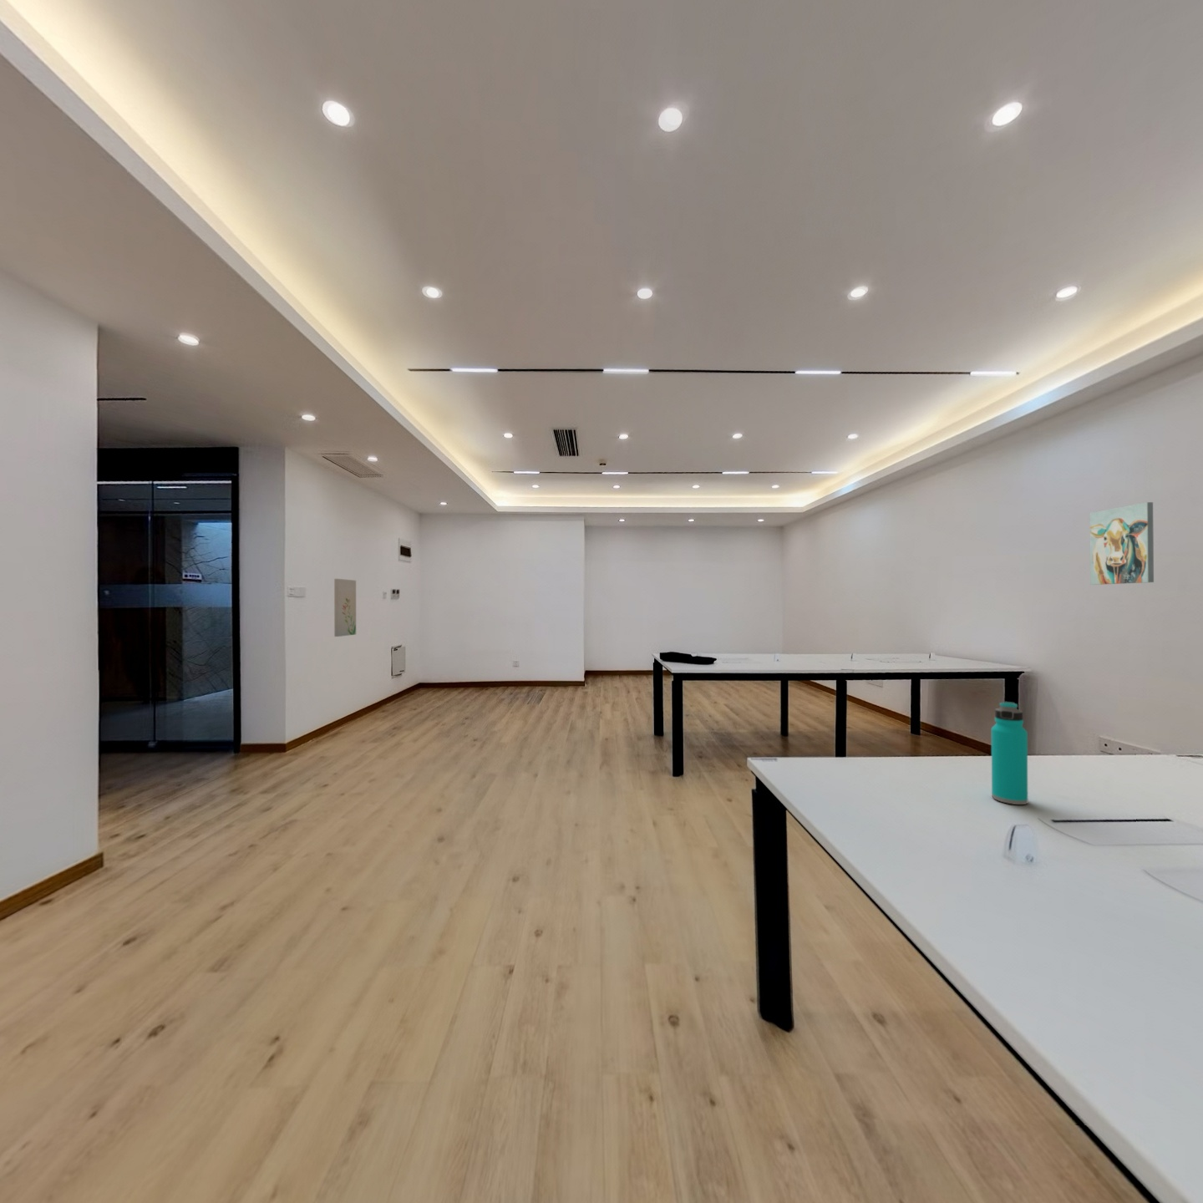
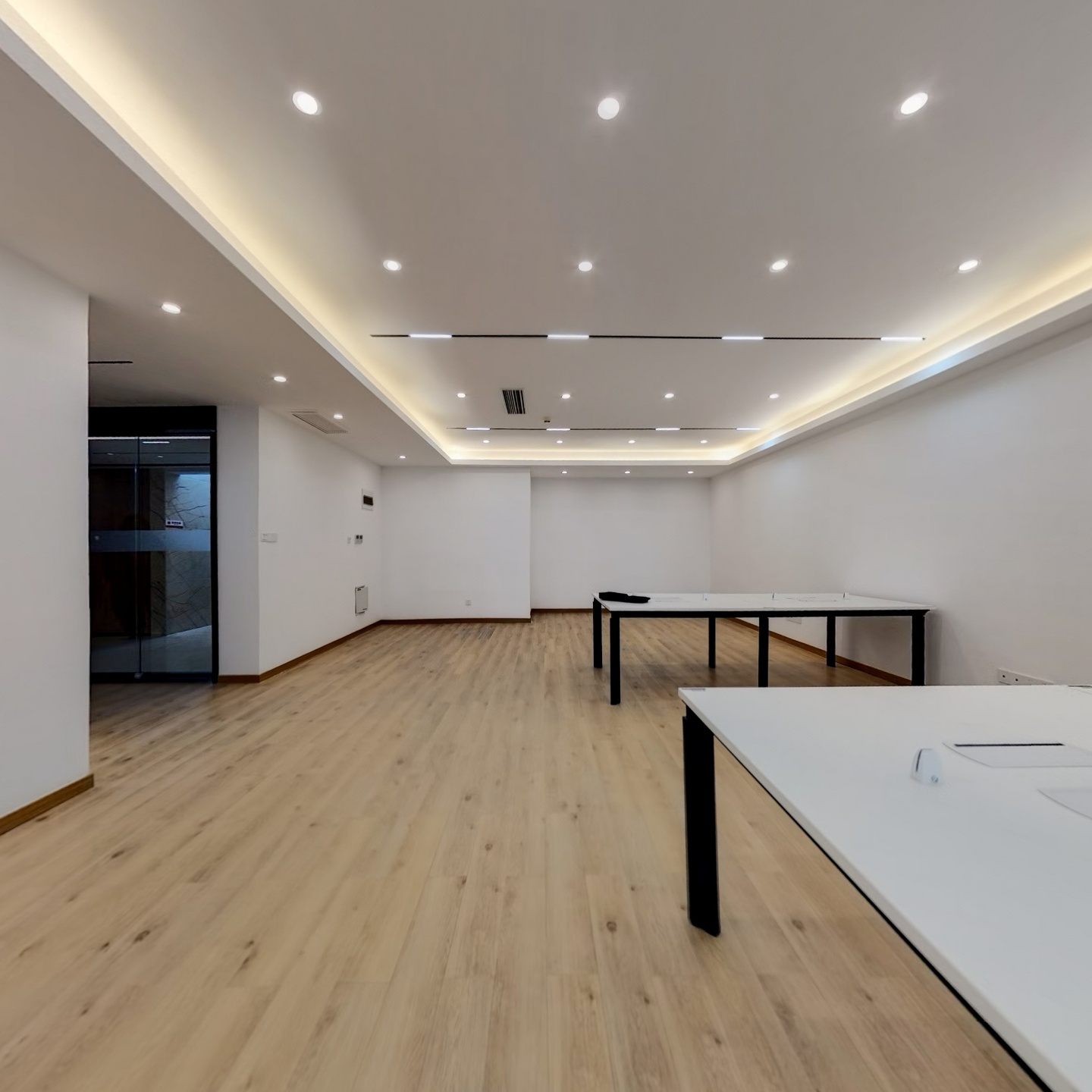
- wall art [1088,501,1155,586]
- water bottle [990,701,1029,805]
- wall art [334,578,357,638]
